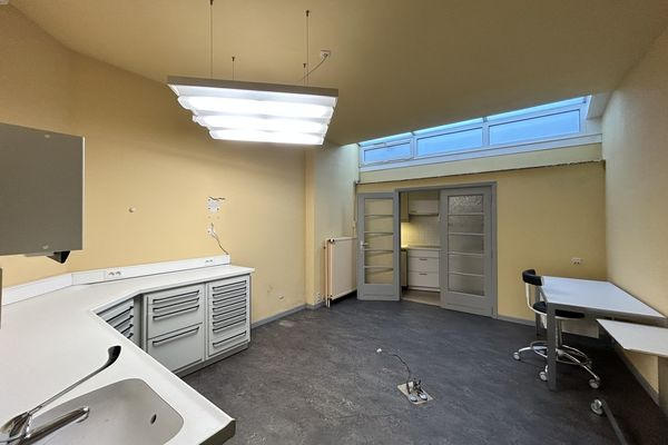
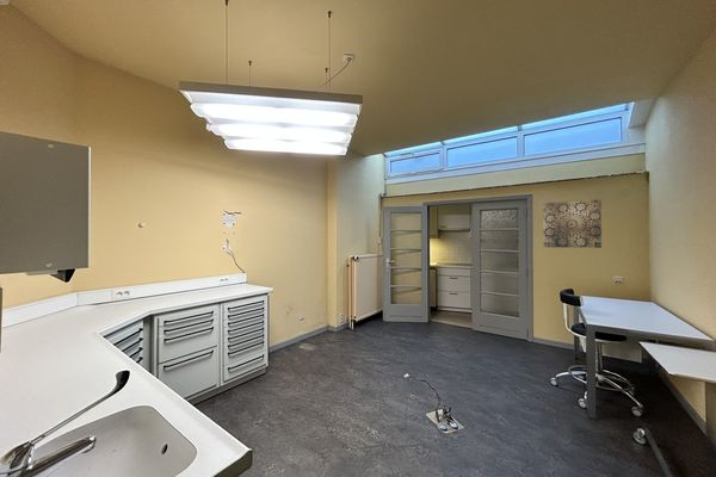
+ wall art [542,198,603,249]
